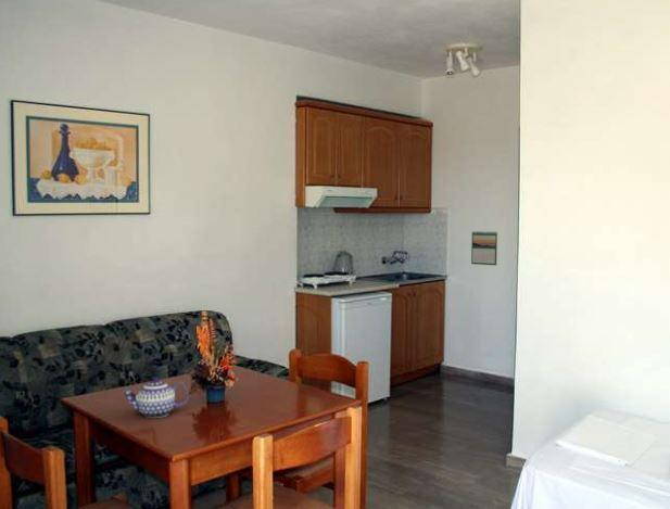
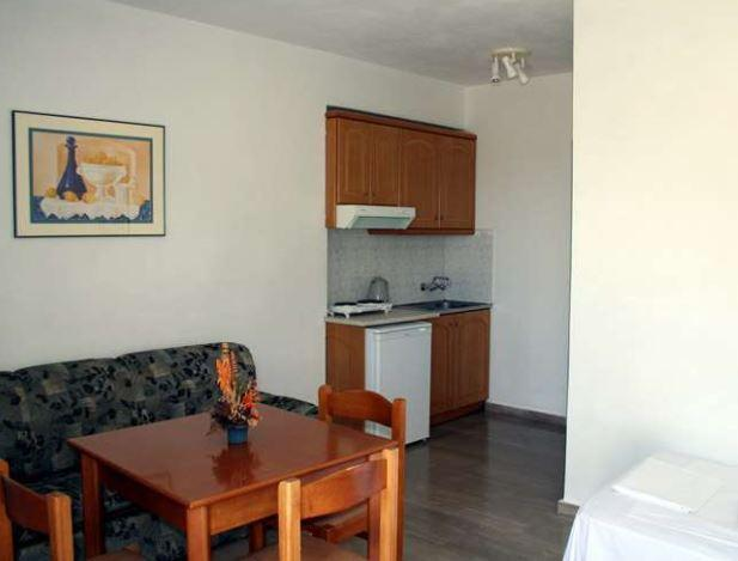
- teapot [123,377,190,419]
- calendar [470,230,498,266]
